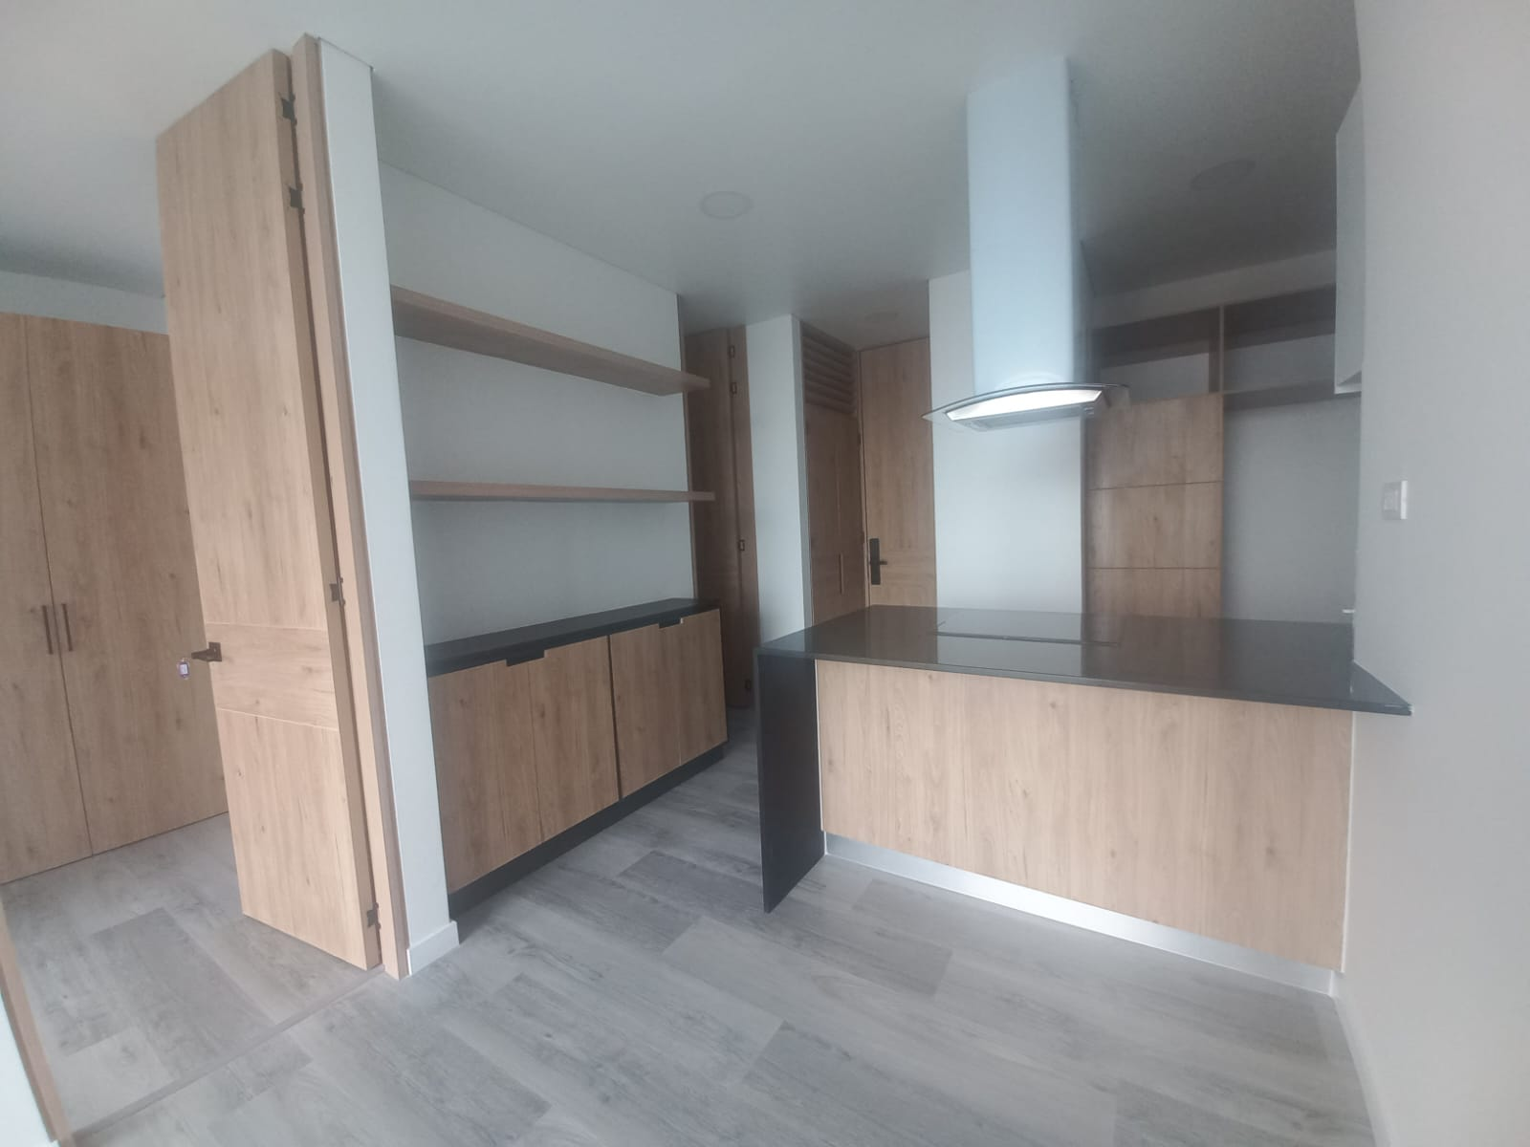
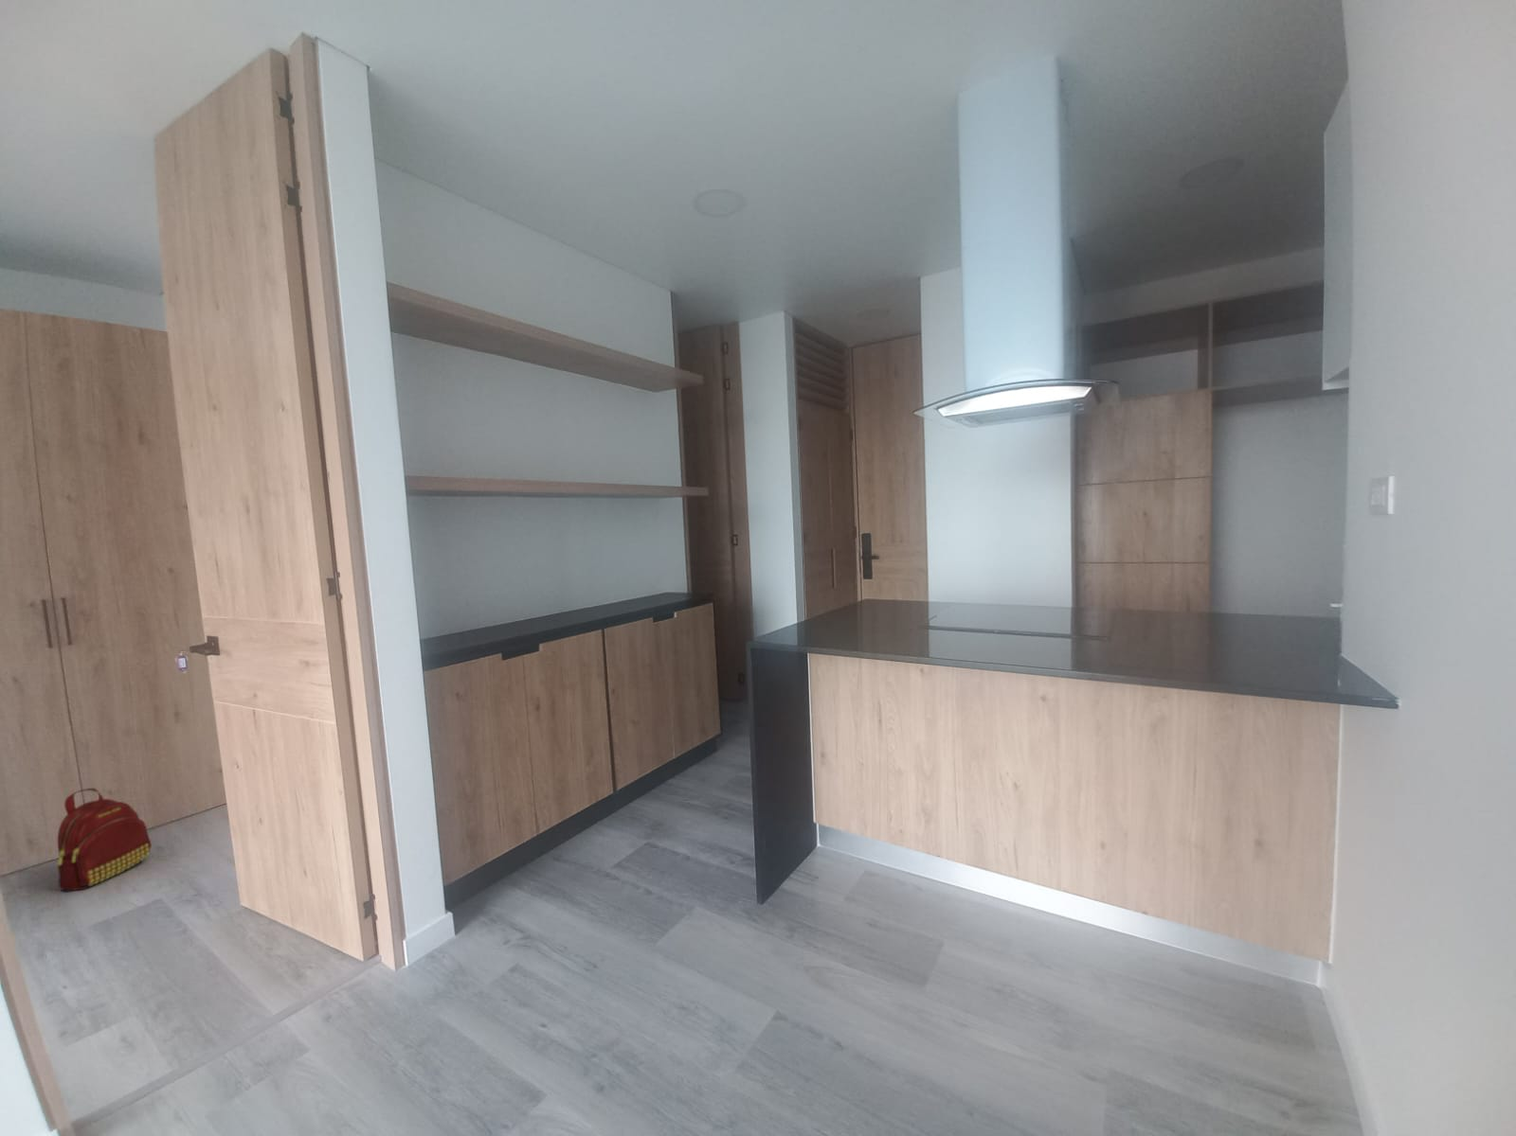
+ backpack [57,788,153,893]
